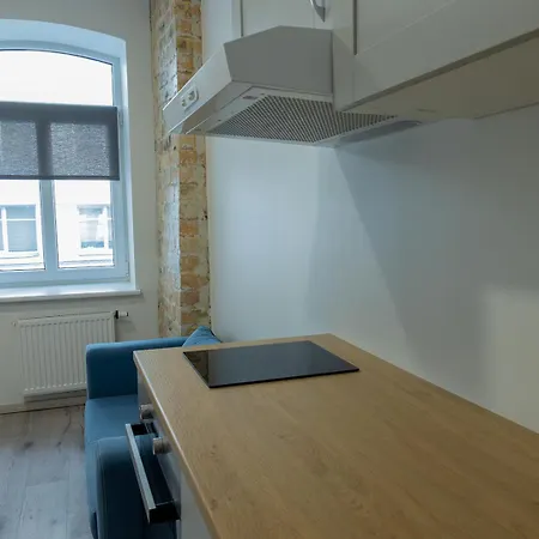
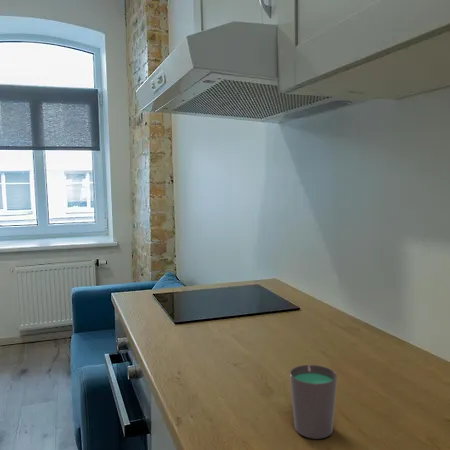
+ cup [289,364,338,440]
